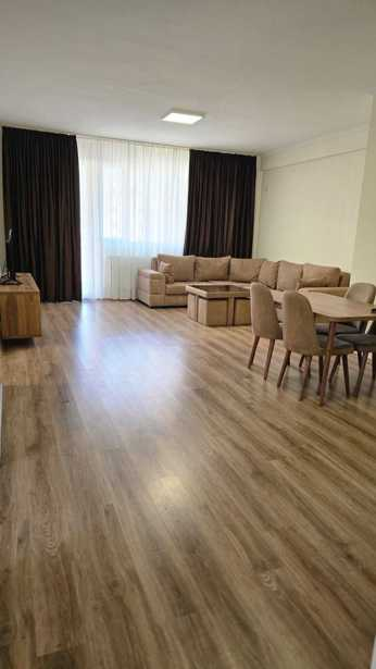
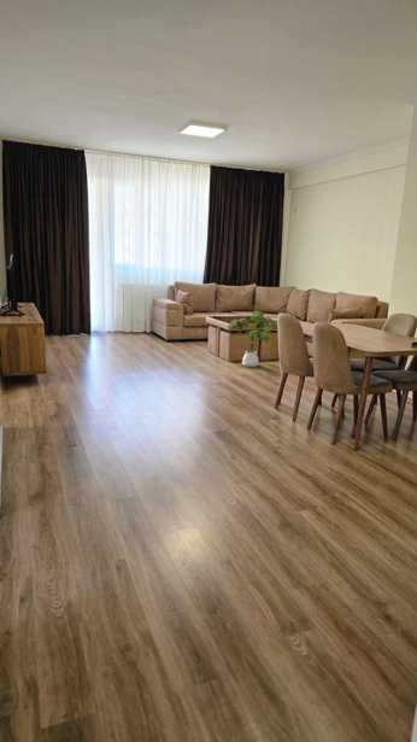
+ house plant [225,310,277,368]
